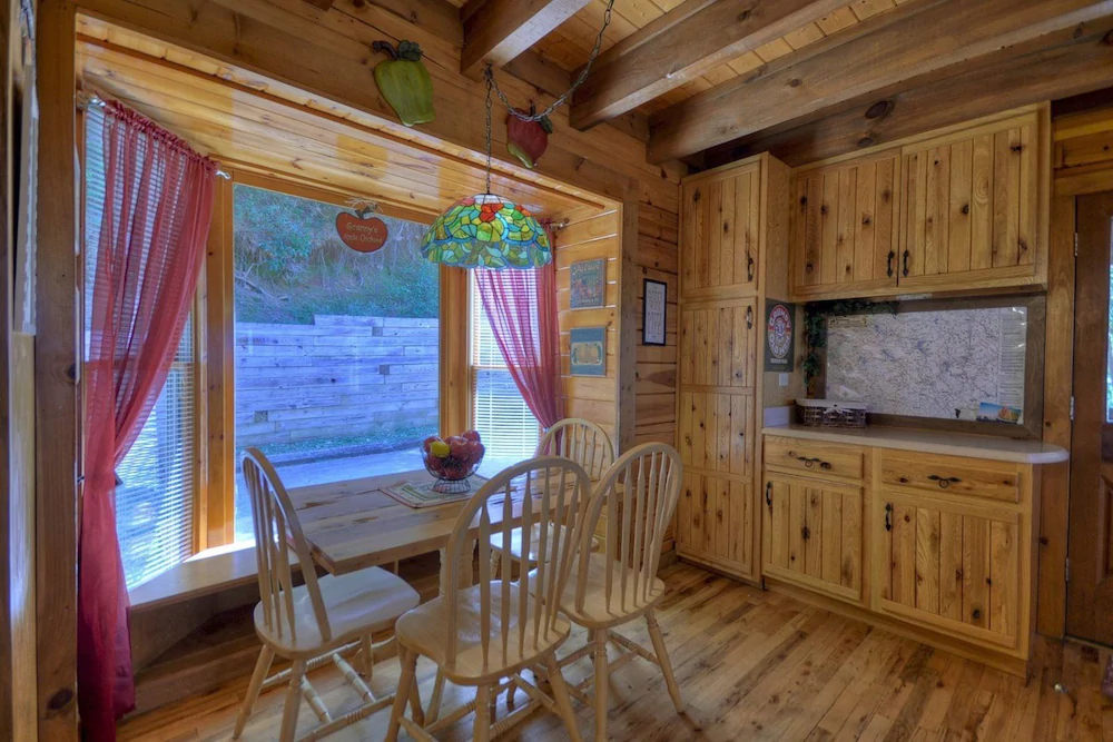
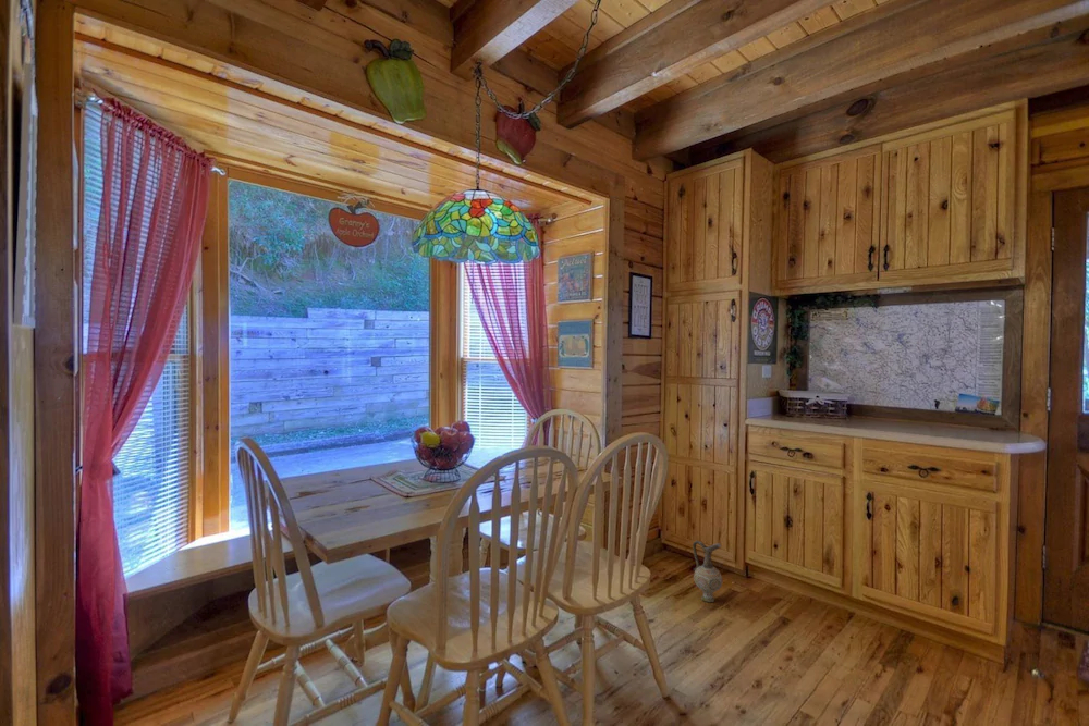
+ ceramic jug [692,540,724,603]
